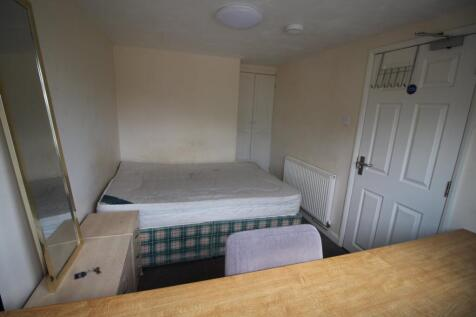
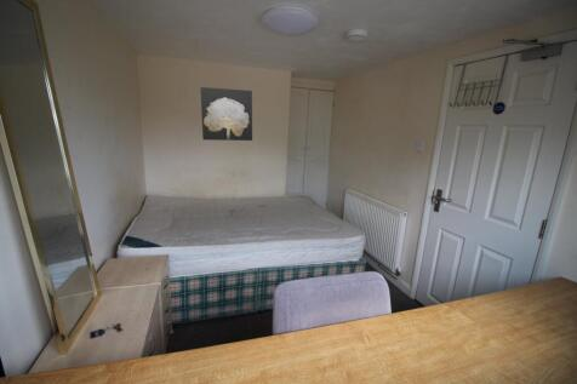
+ wall art [199,86,253,142]
